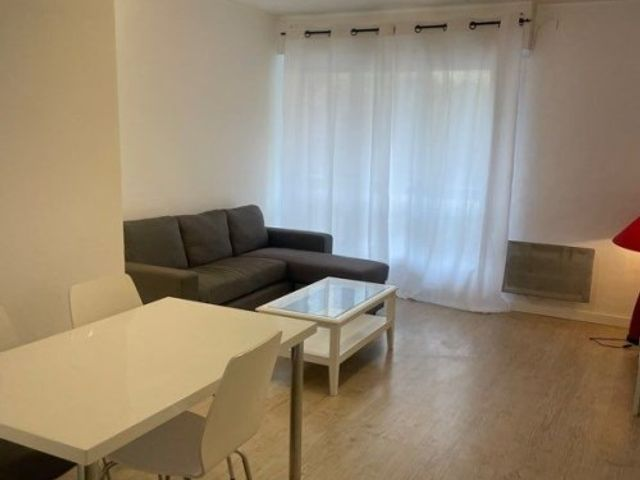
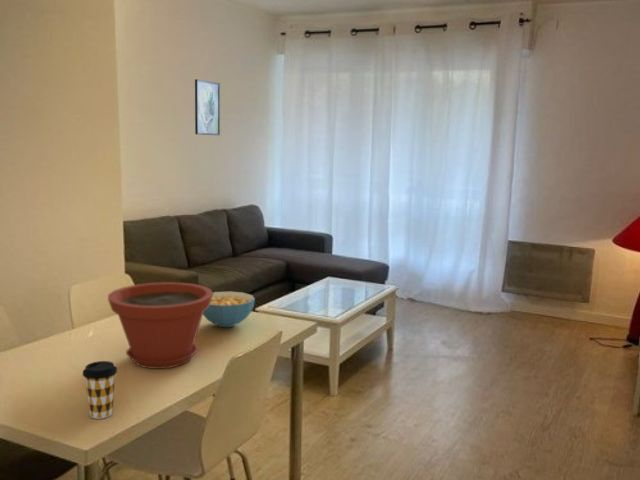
+ cereal bowl [203,291,256,328]
+ coffee cup [81,360,118,420]
+ plant pot [107,281,214,370]
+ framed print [194,78,221,136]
